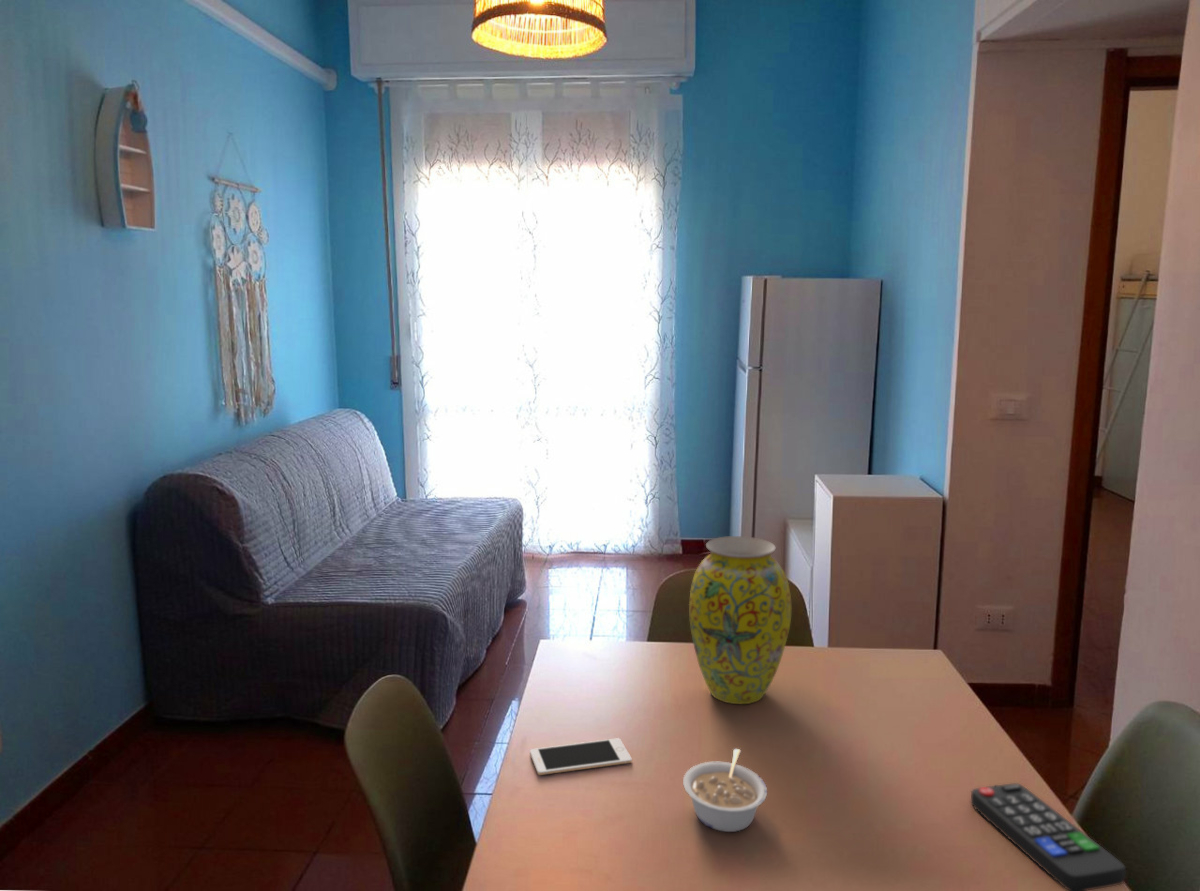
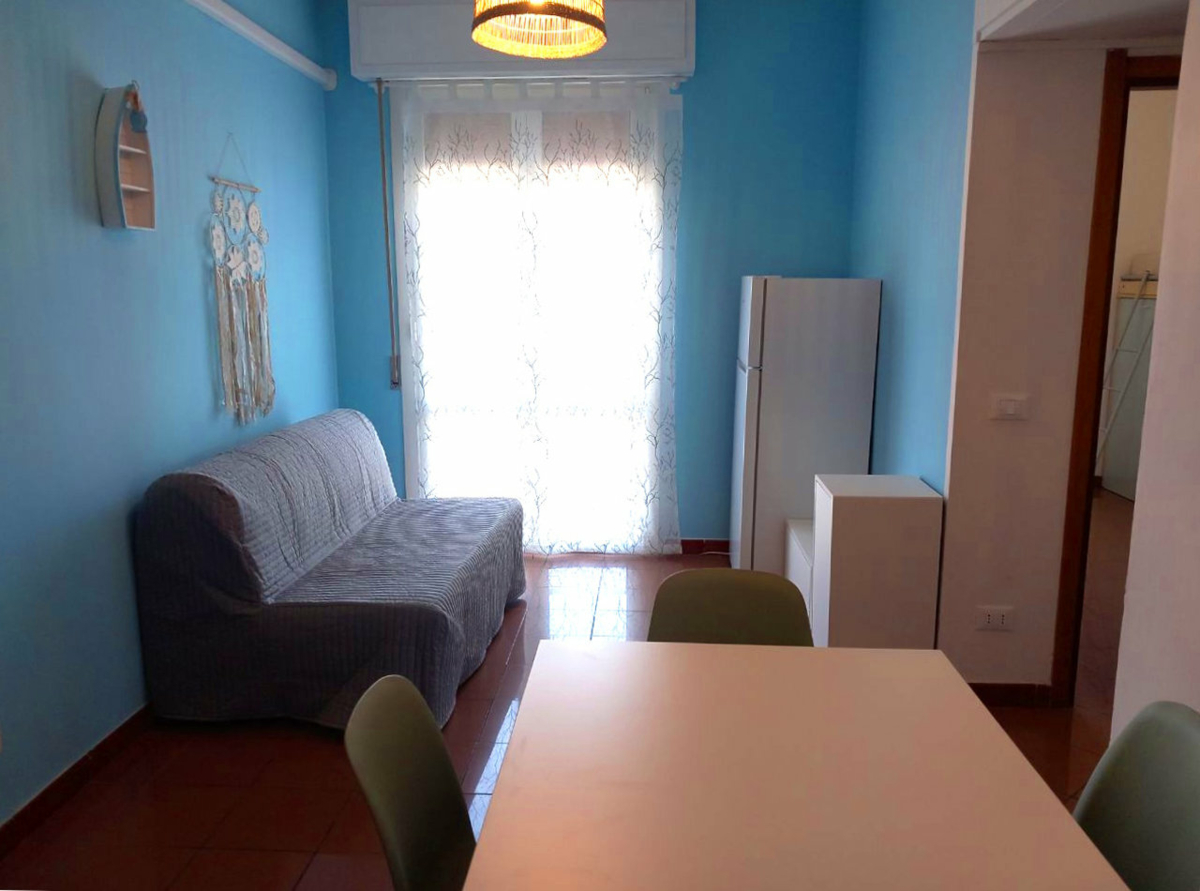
- legume [682,748,768,833]
- vase [688,535,792,705]
- cell phone [529,737,633,776]
- remote control [970,782,1127,891]
